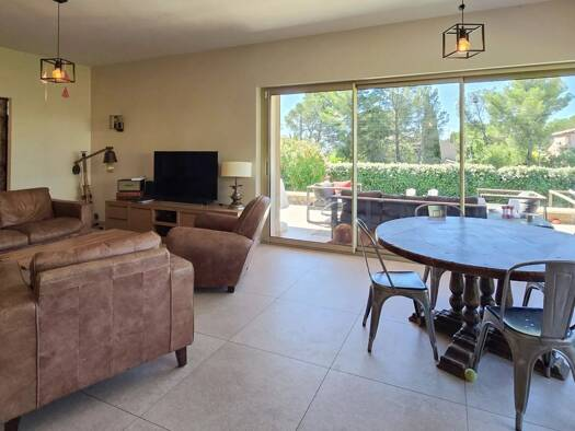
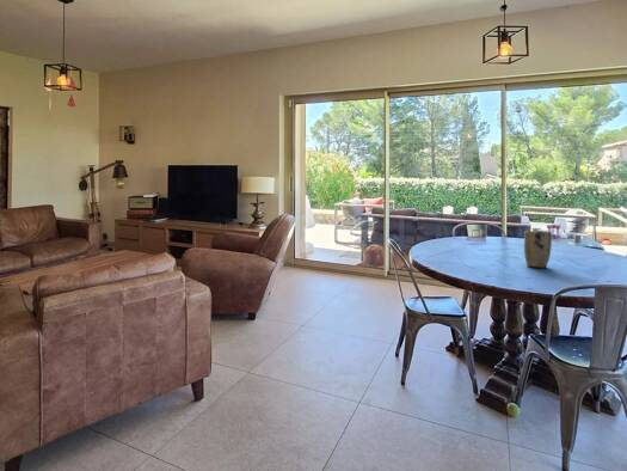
+ plant pot [523,230,553,269]
